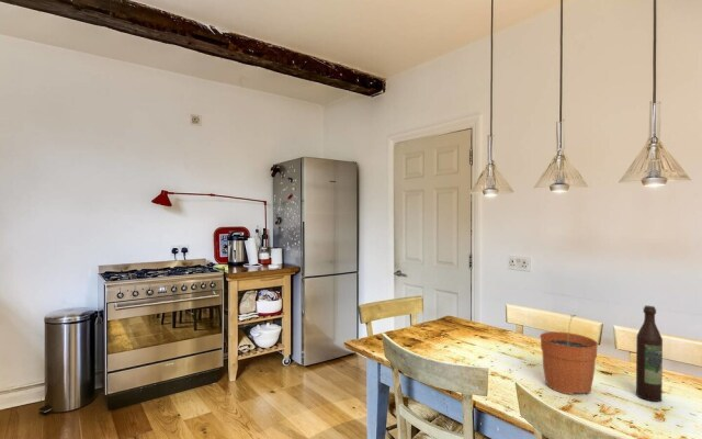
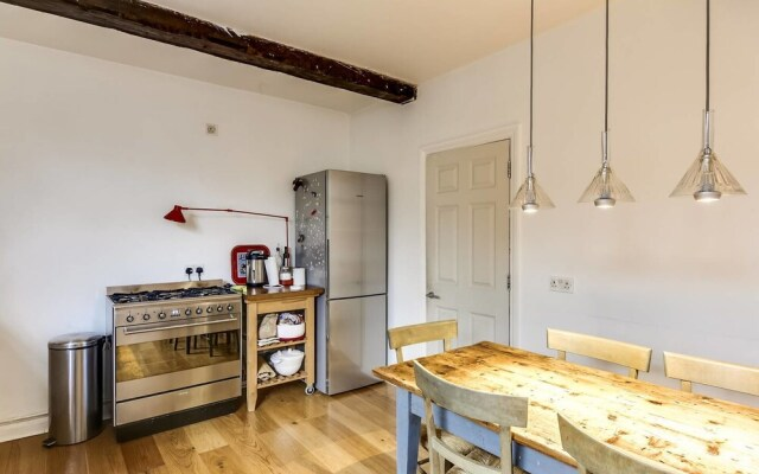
- plant pot [539,313,599,396]
- wine bottle [635,305,664,403]
